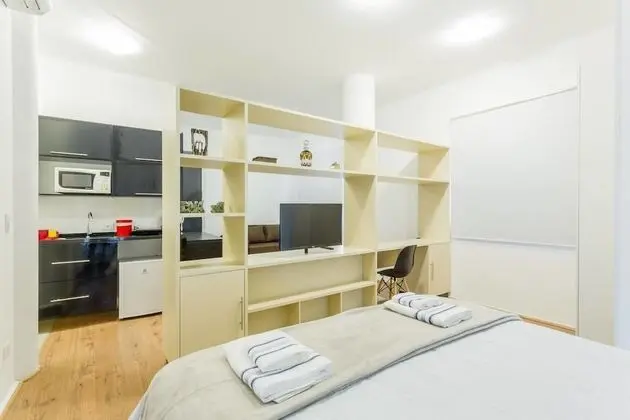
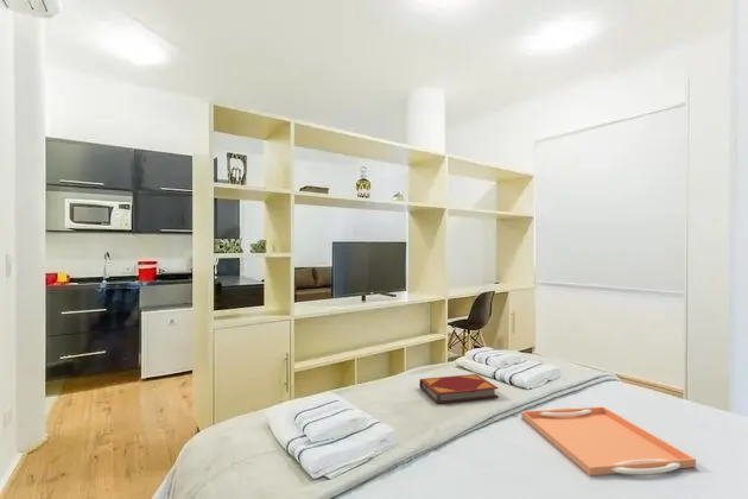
+ serving tray [520,405,697,476]
+ hardback book [418,373,500,405]
